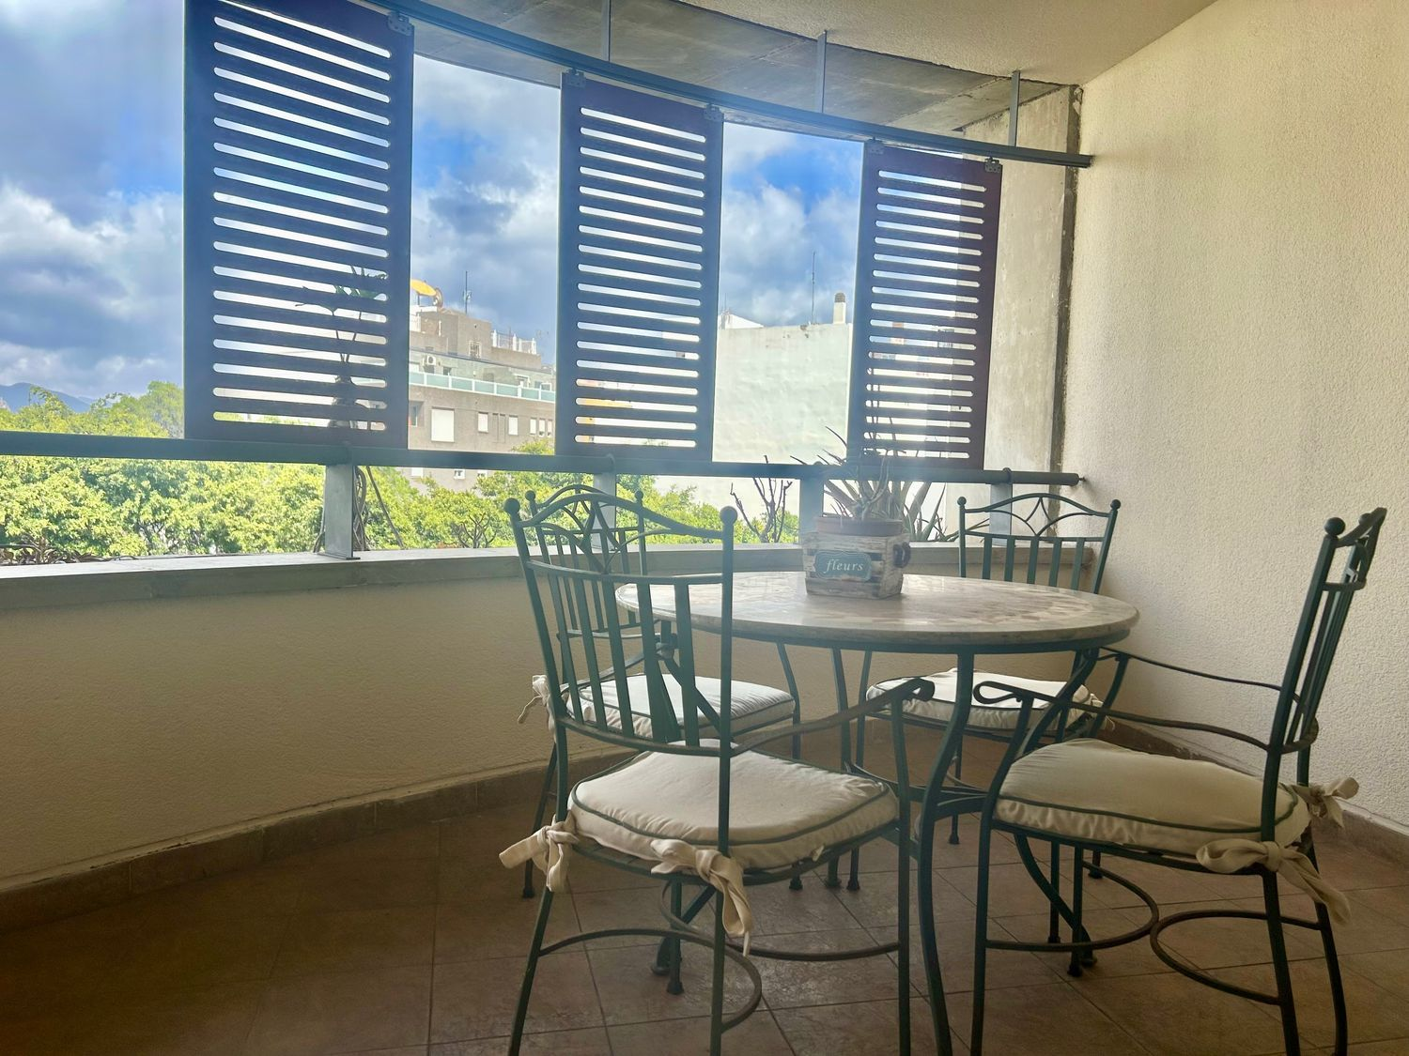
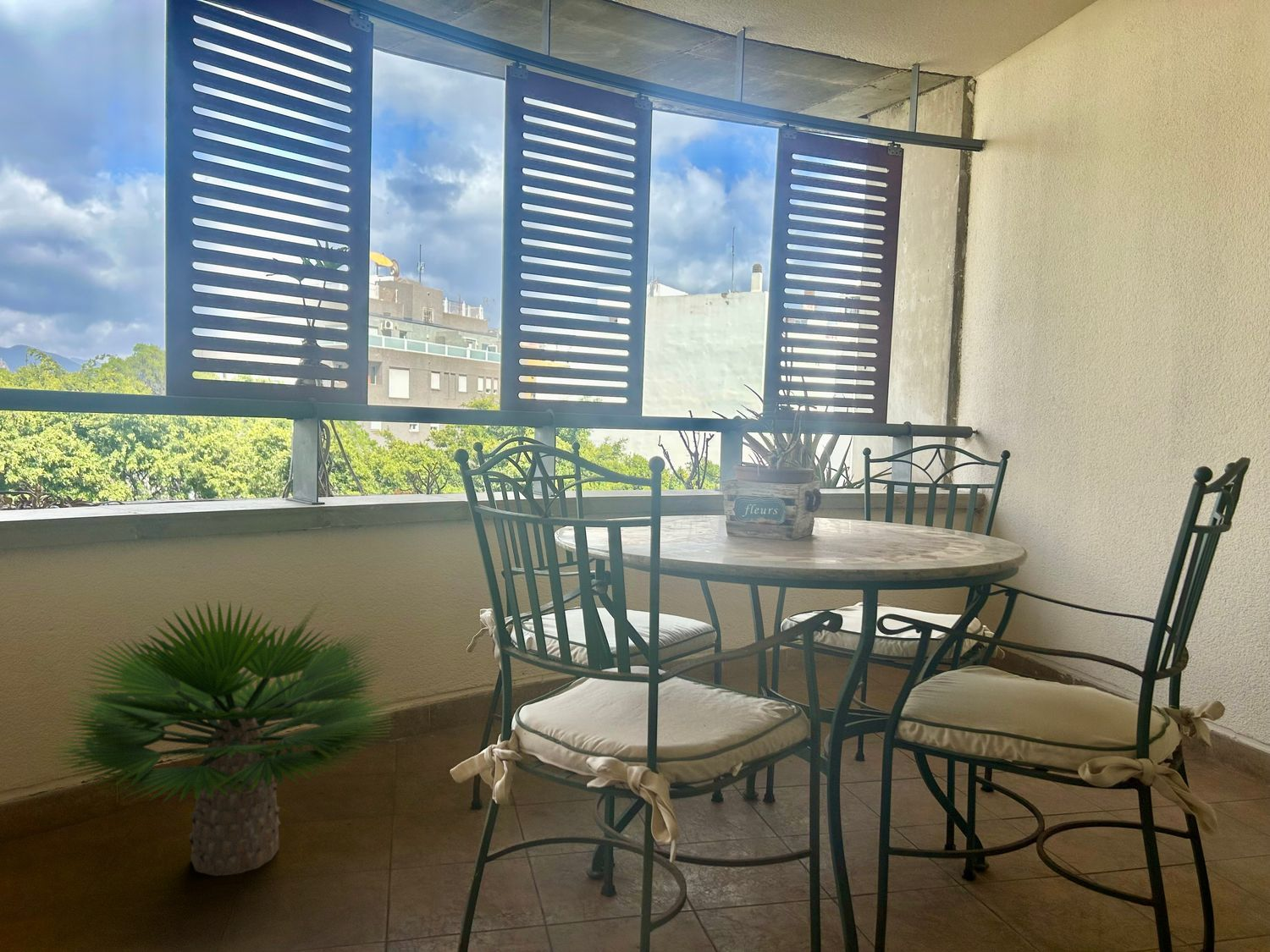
+ potted plant [47,597,400,877]
